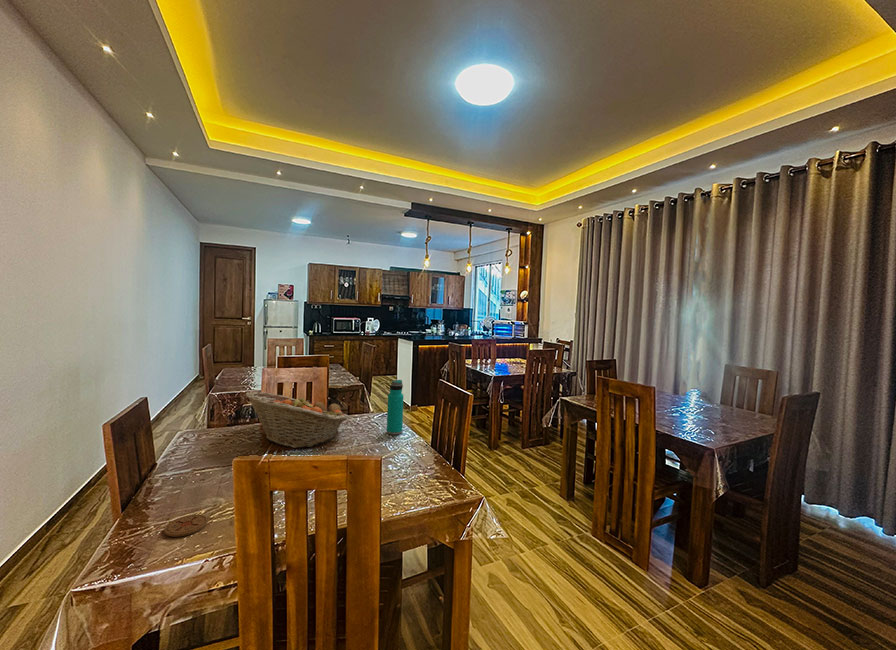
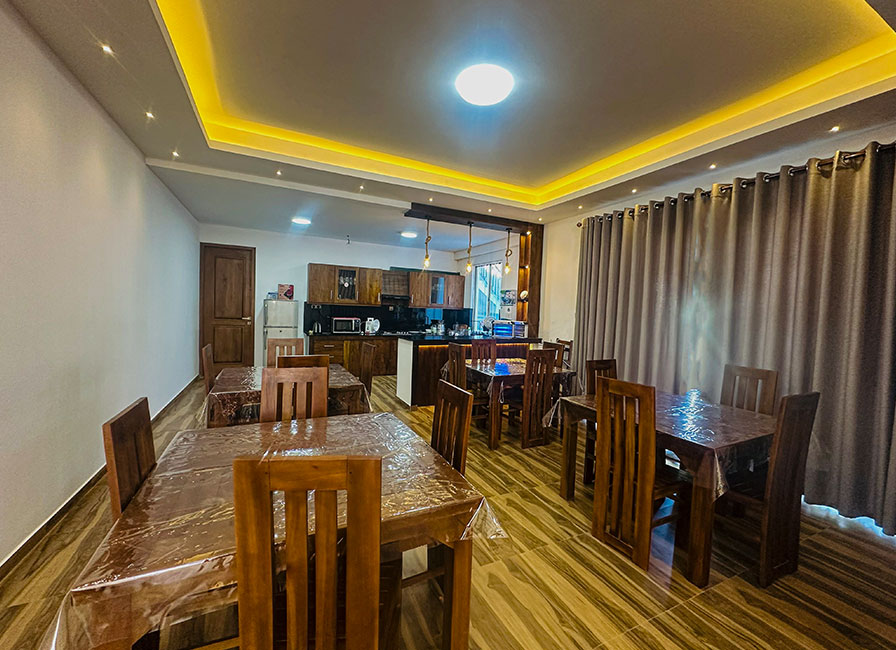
- water bottle [386,379,404,436]
- coaster [163,514,209,538]
- fruit basket [245,390,348,449]
